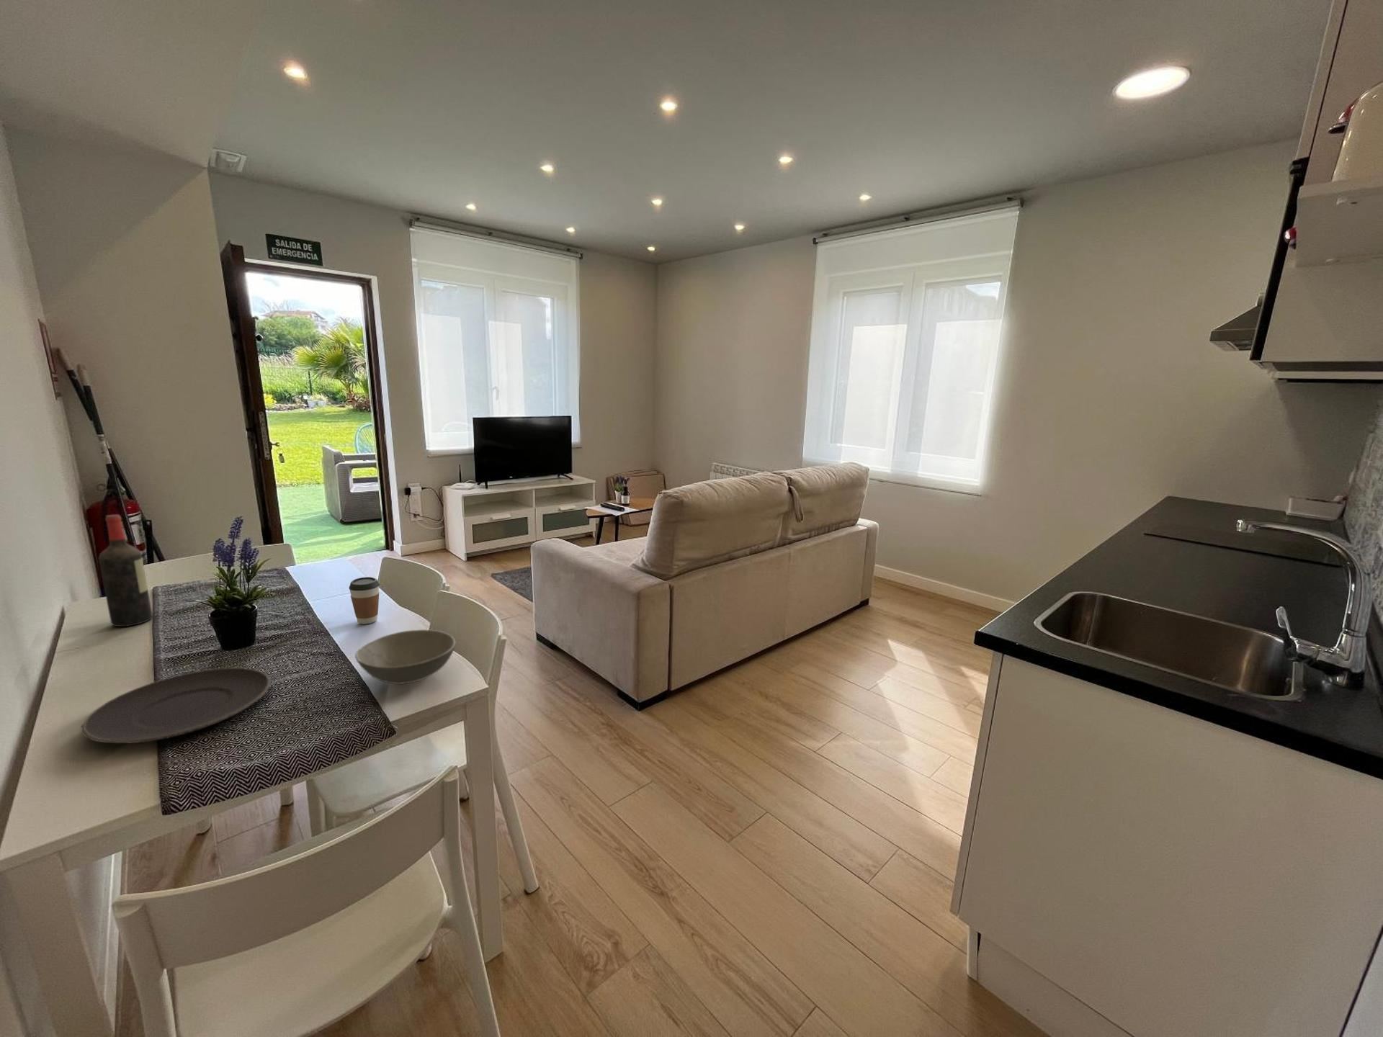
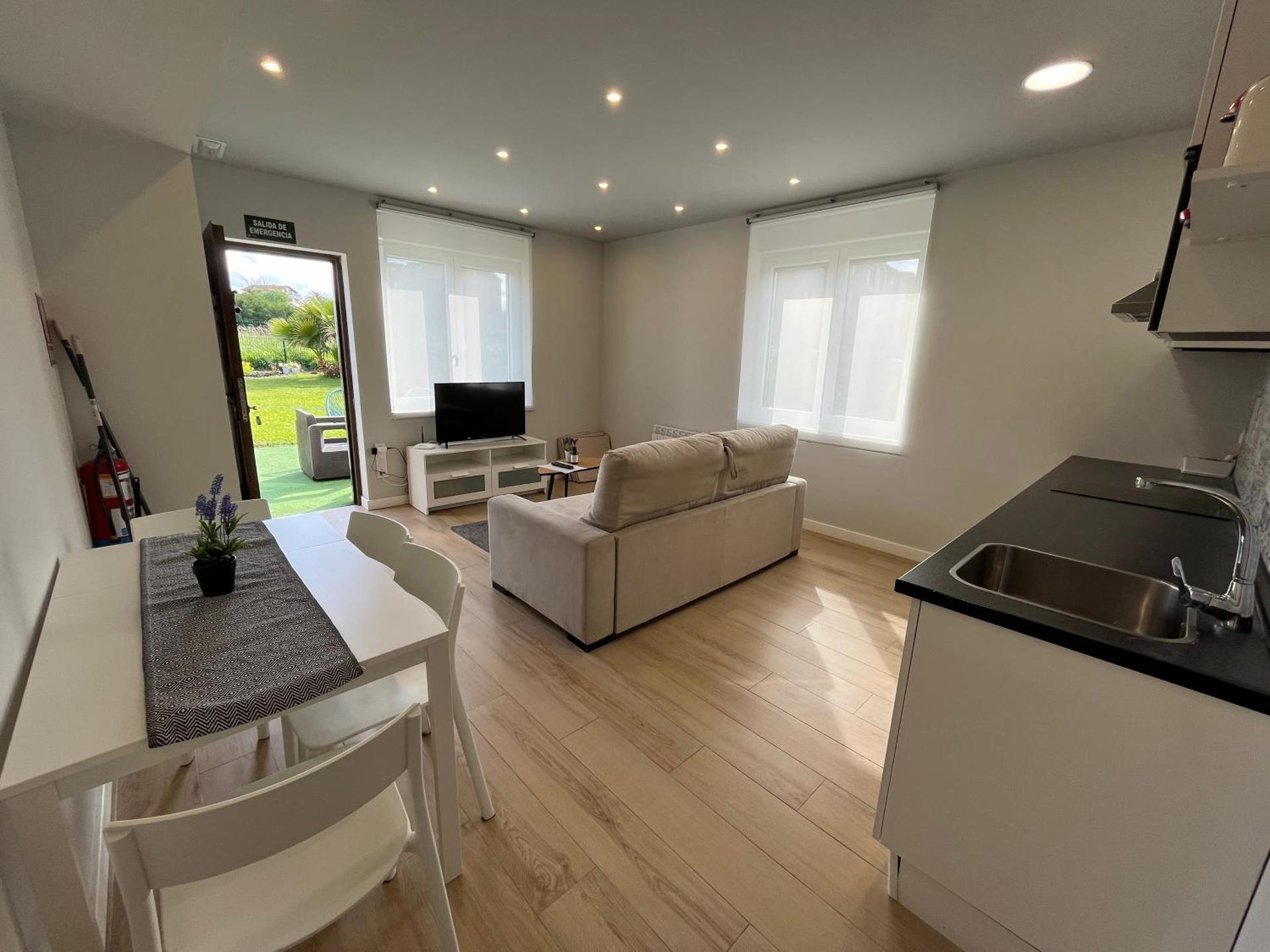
- wine bottle [98,514,154,627]
- coffee cup [347,576,380,624]
- soup bowl [354,629,456,685]
- plate [81,667,271,744]
